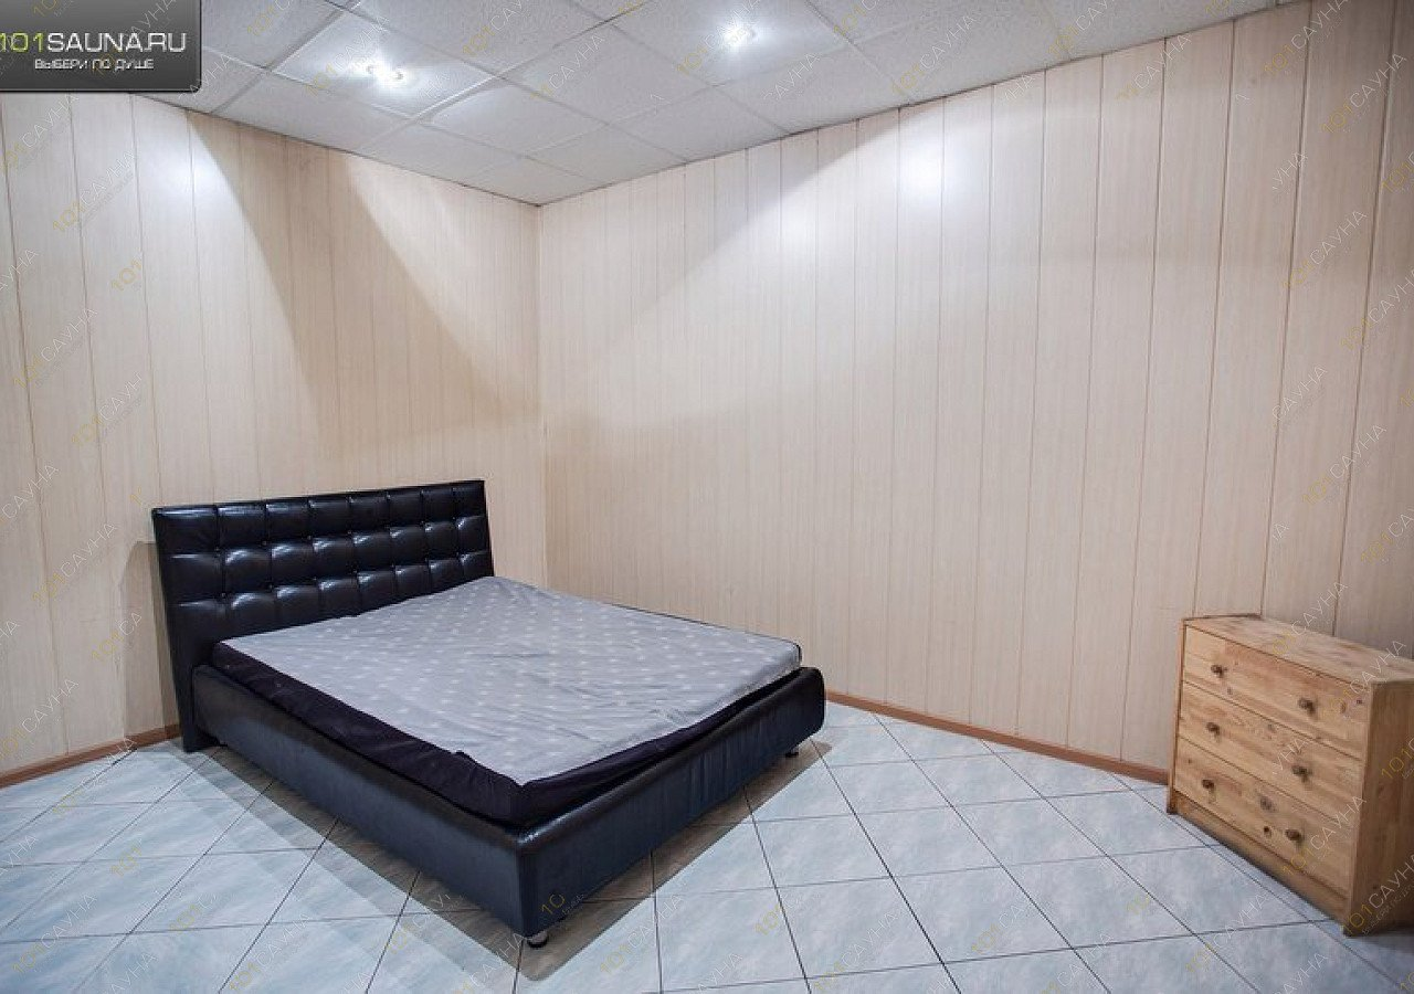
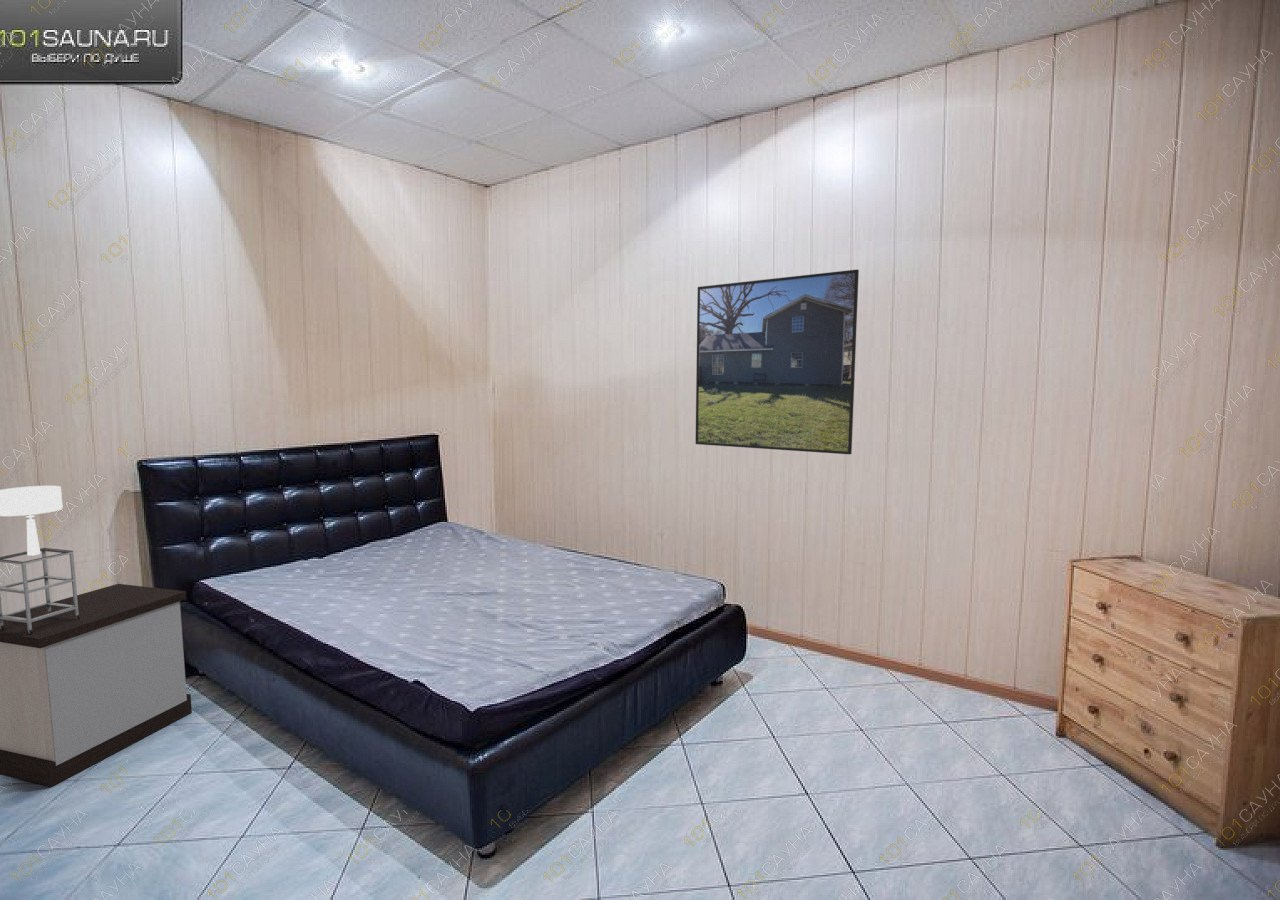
+ nightstand [0,583,193,788]
+ table lamp [0,485,80,634]
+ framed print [694,269,860,455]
